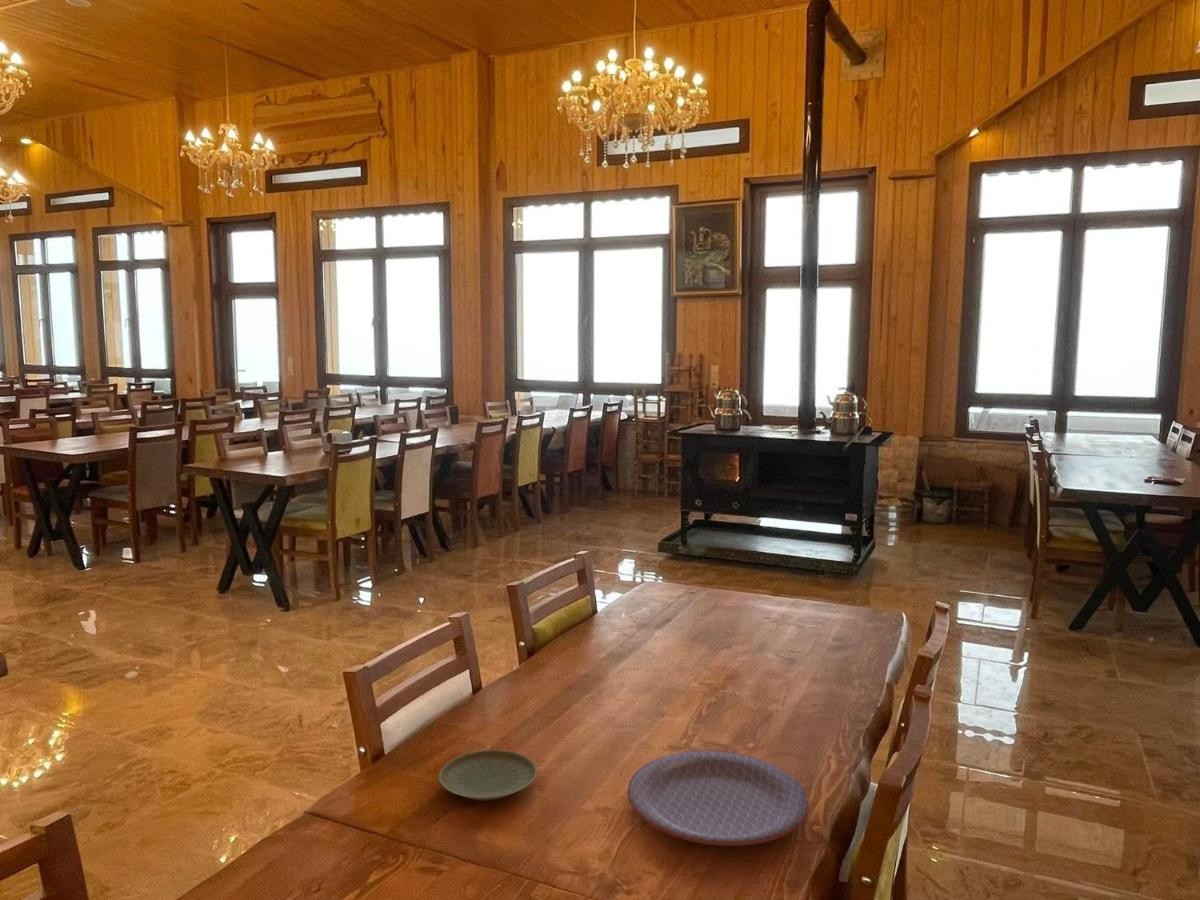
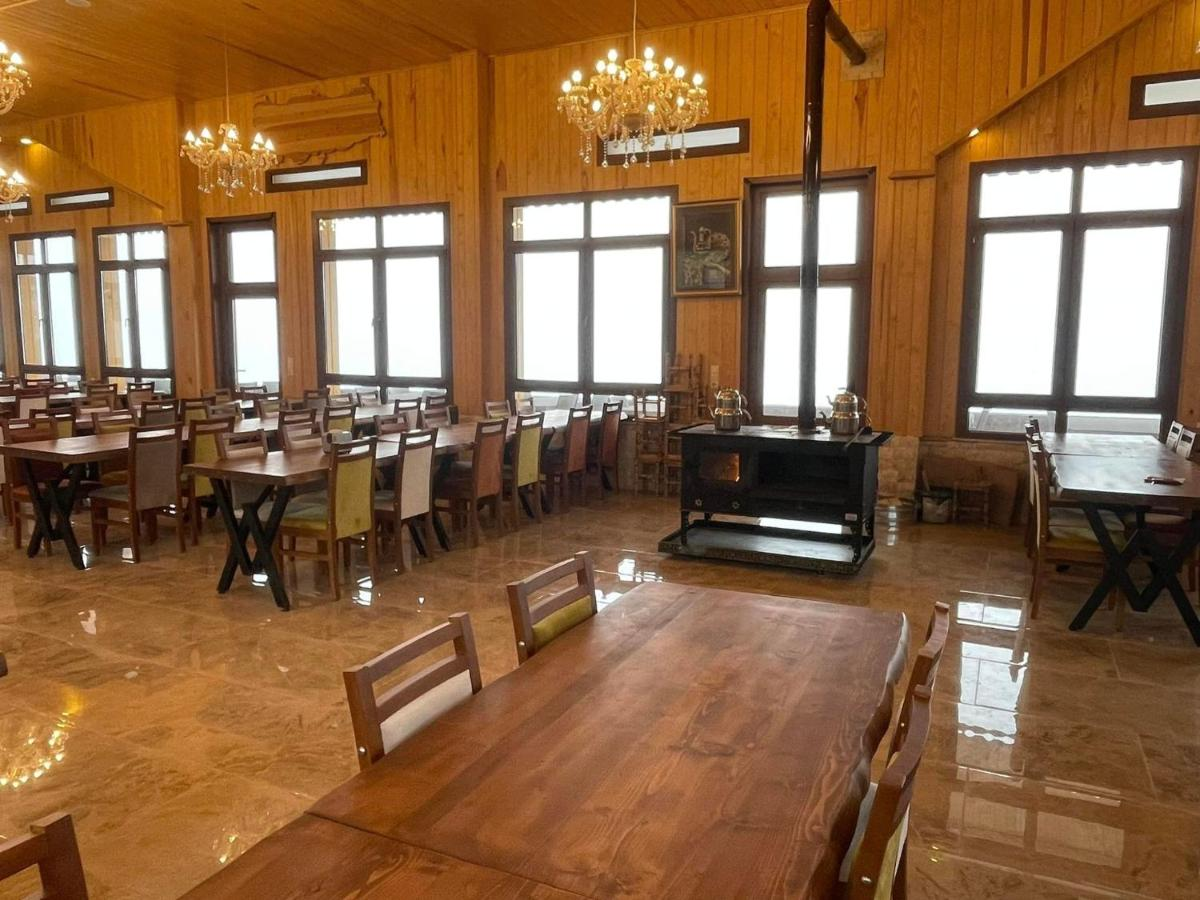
- plate [626,749,810,847]
- plate [438,749,538,801]
